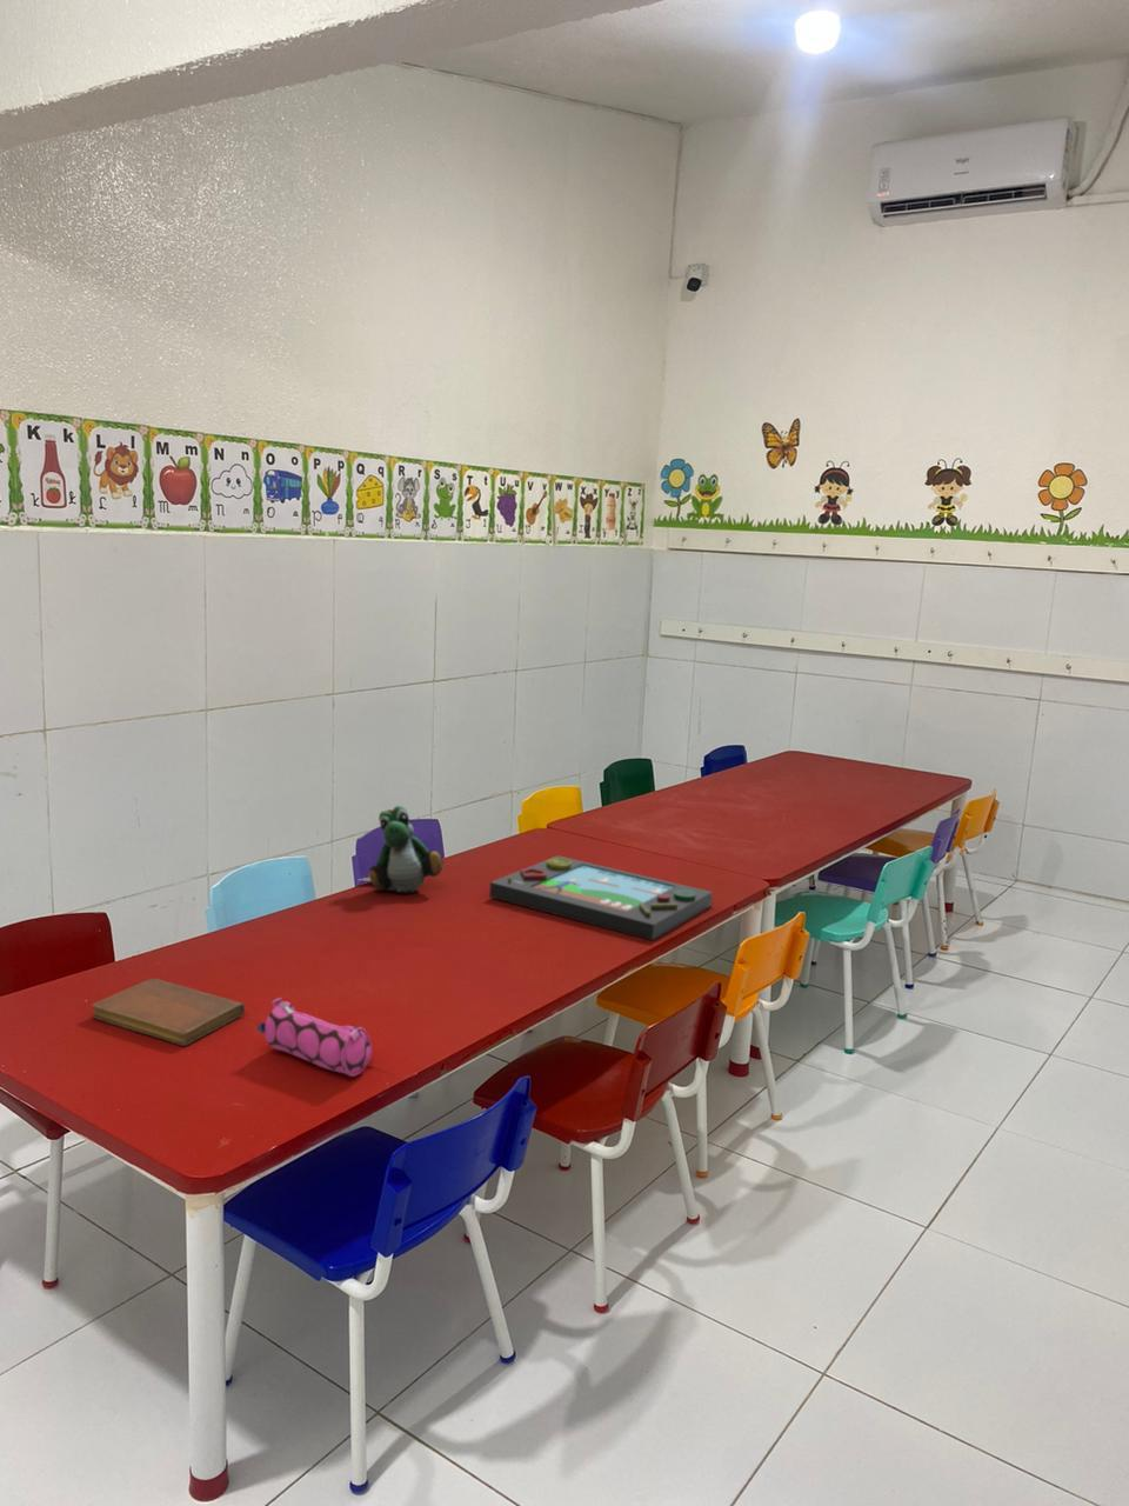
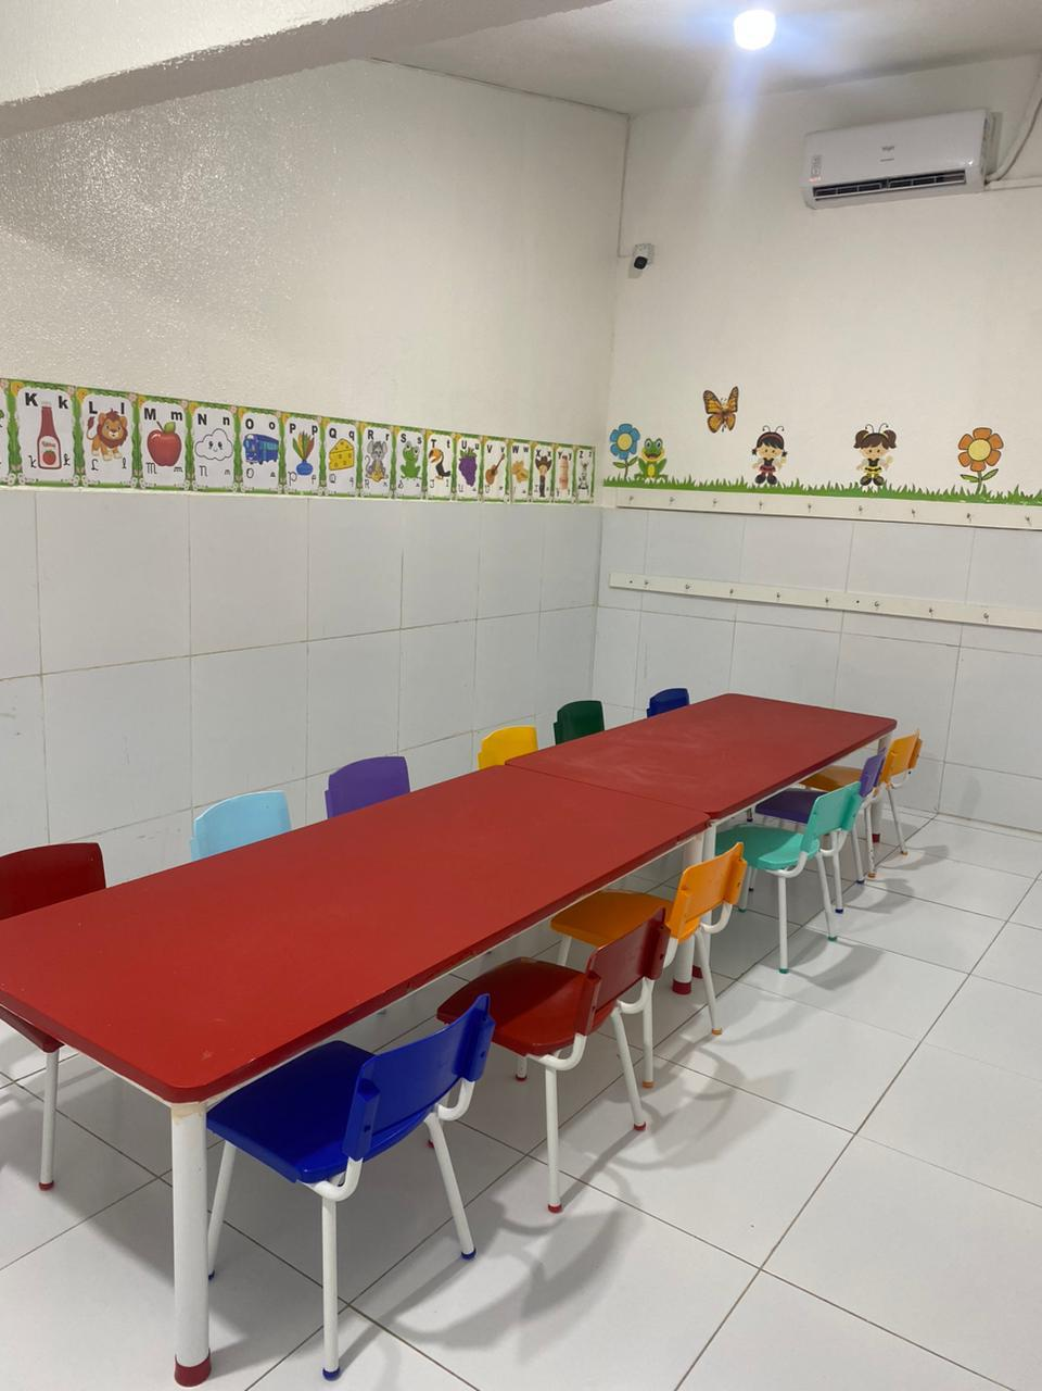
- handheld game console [489,854,714,942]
- notebook [90,978,245,1047]
- pencil case [256,996,372,1078]
- stuffed toy [358,805,445,894]
